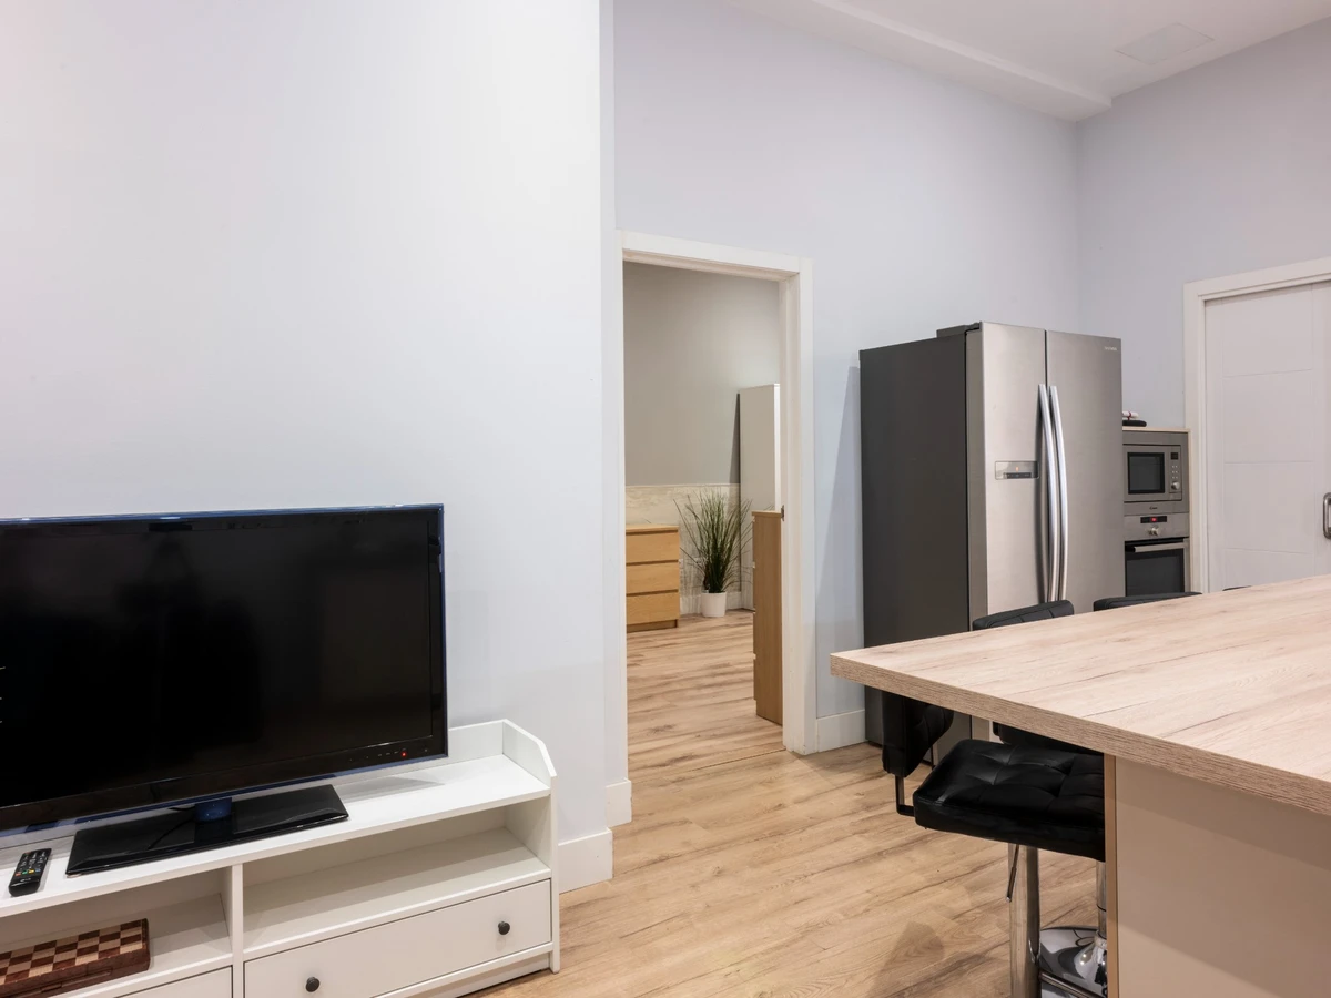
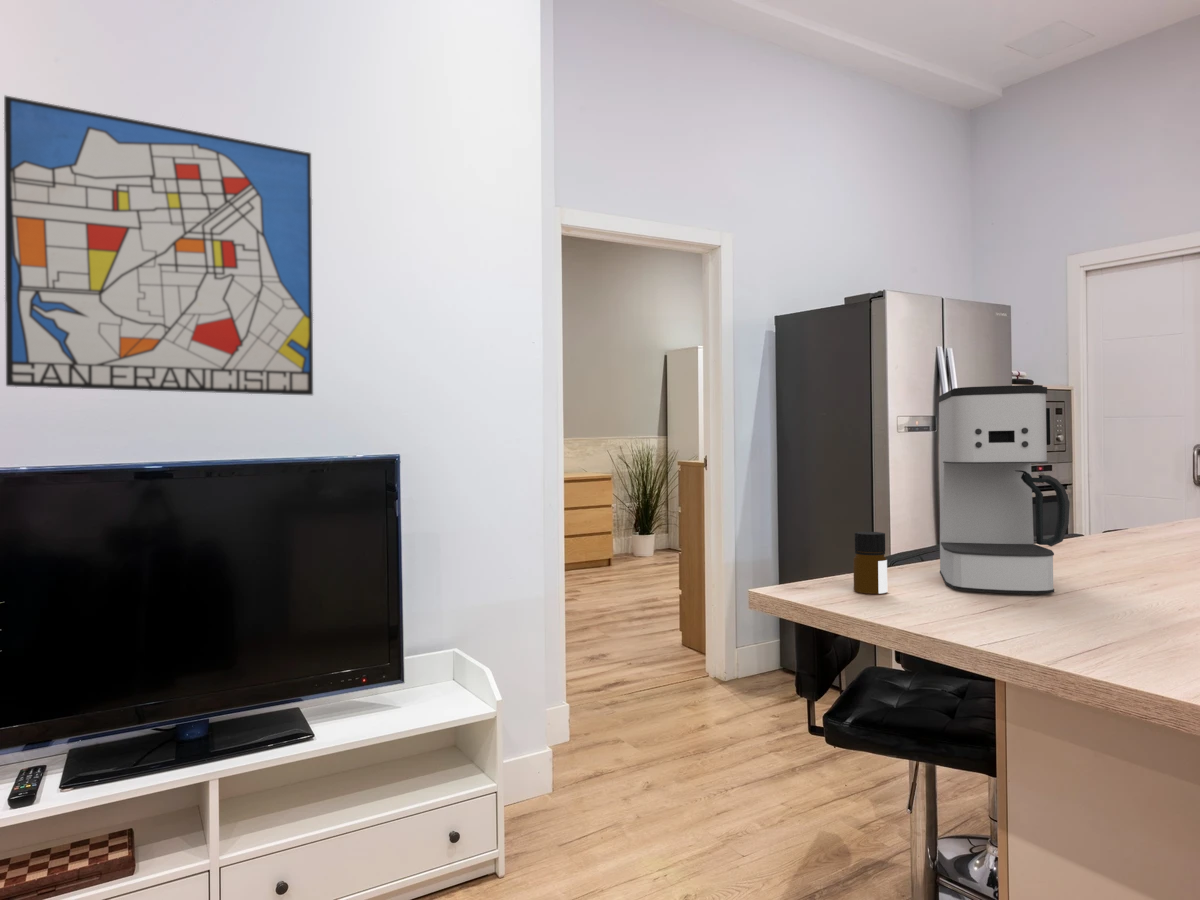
+ coffee maker [937,384,1071,595]
+ bottle [852,531,888,595]
+ wall art [3,94,314,396]
